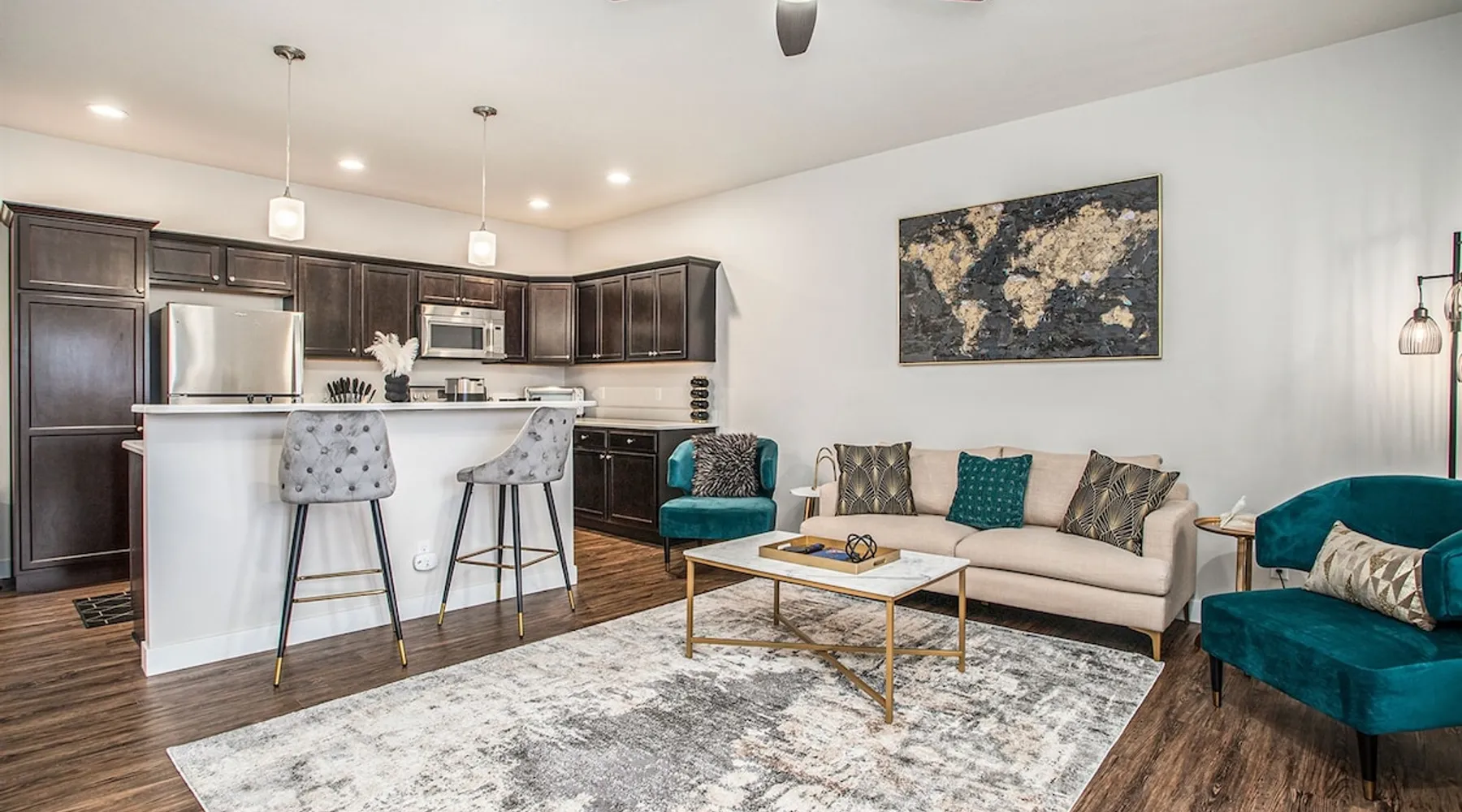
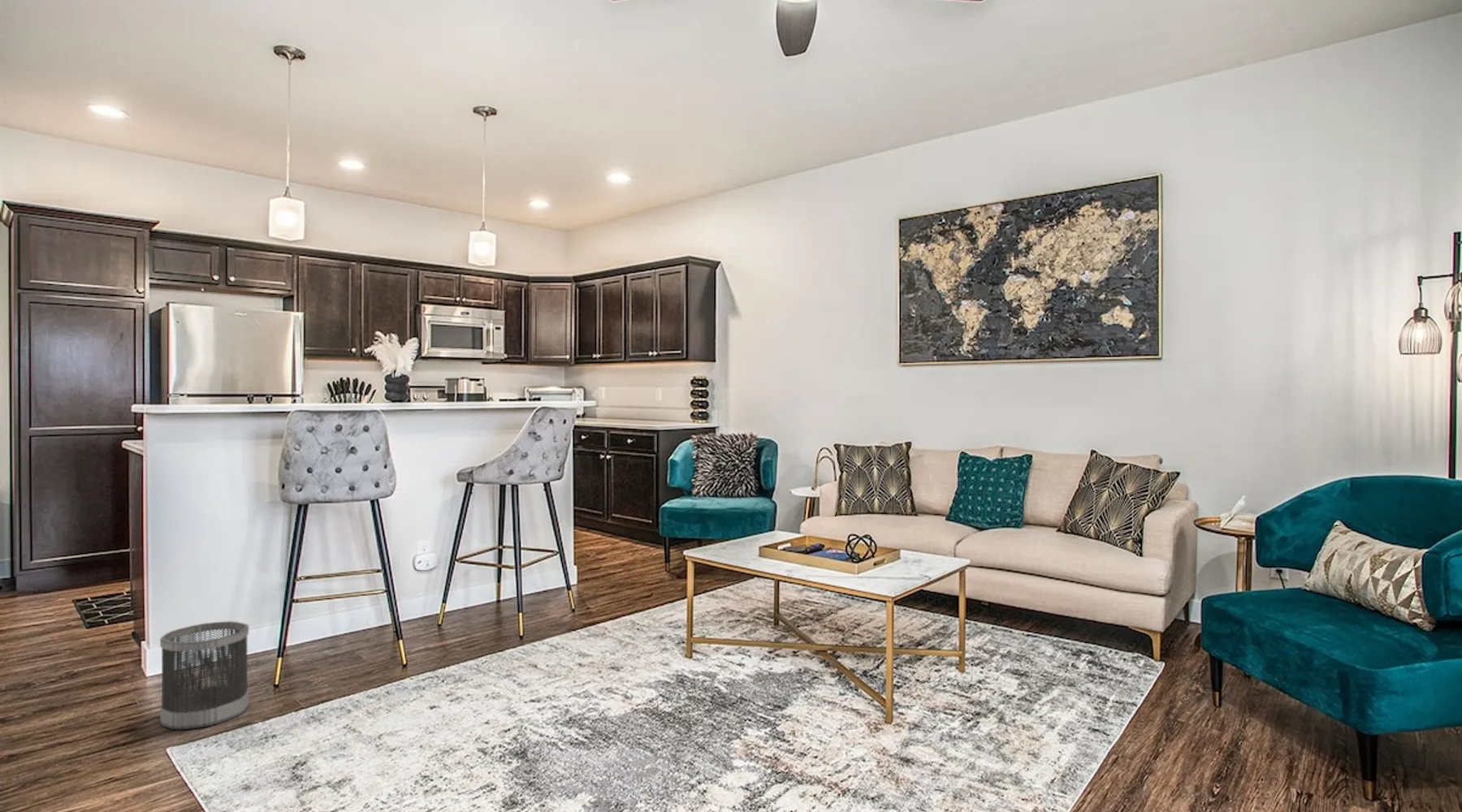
+ wastebasket [159,620,249,731]
